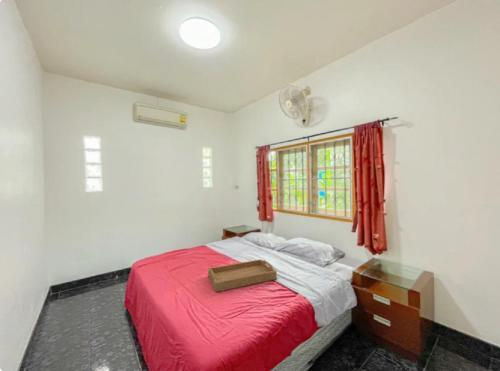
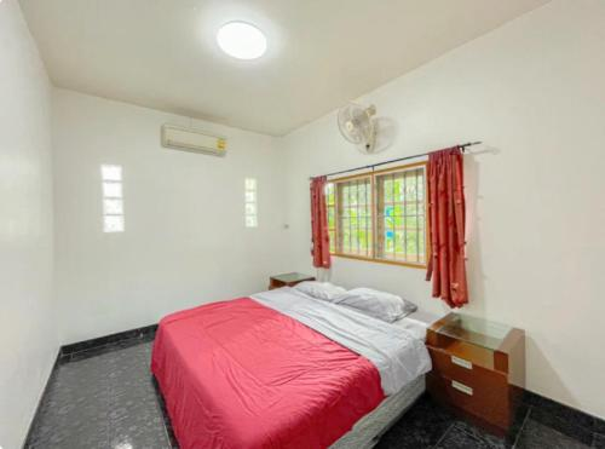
- serving tray [207,258,278,293]
